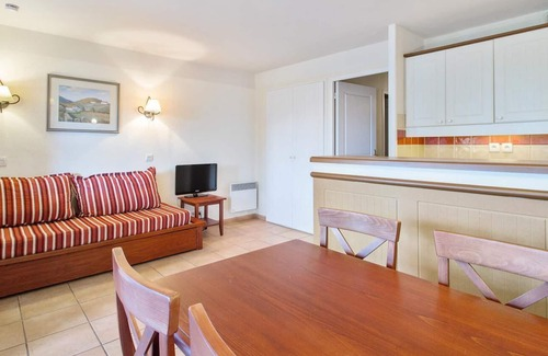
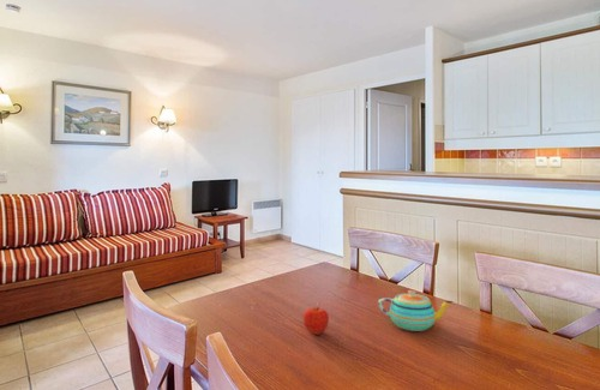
+ teapot [377,289,455,332]
+ fruit [302,306,330,336]
